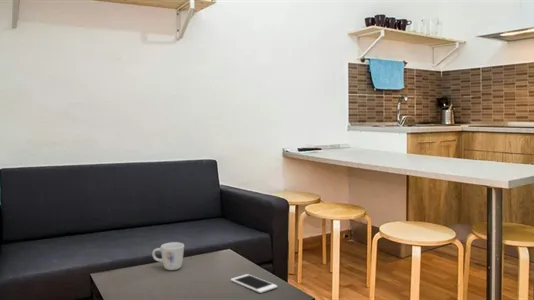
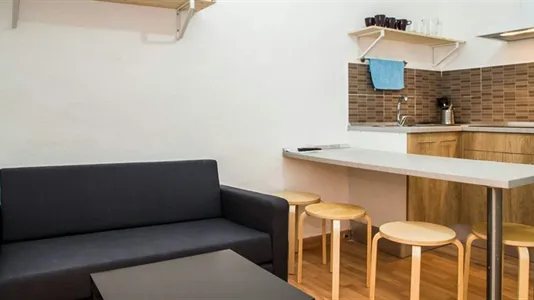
- mug [151,241,185,271]
- cell phone [230,273,278,294]
